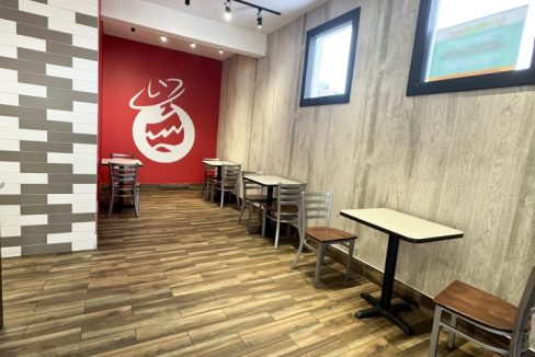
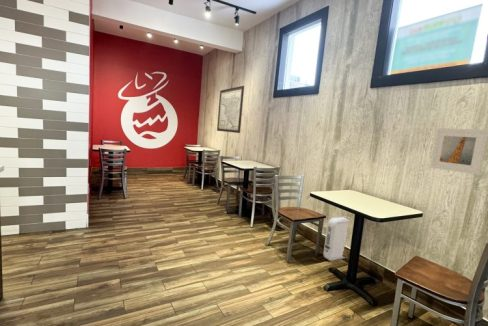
+ wall art [216,85,245,134]
+ air purifier [323,216,350,262]
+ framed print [429,127,488,176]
